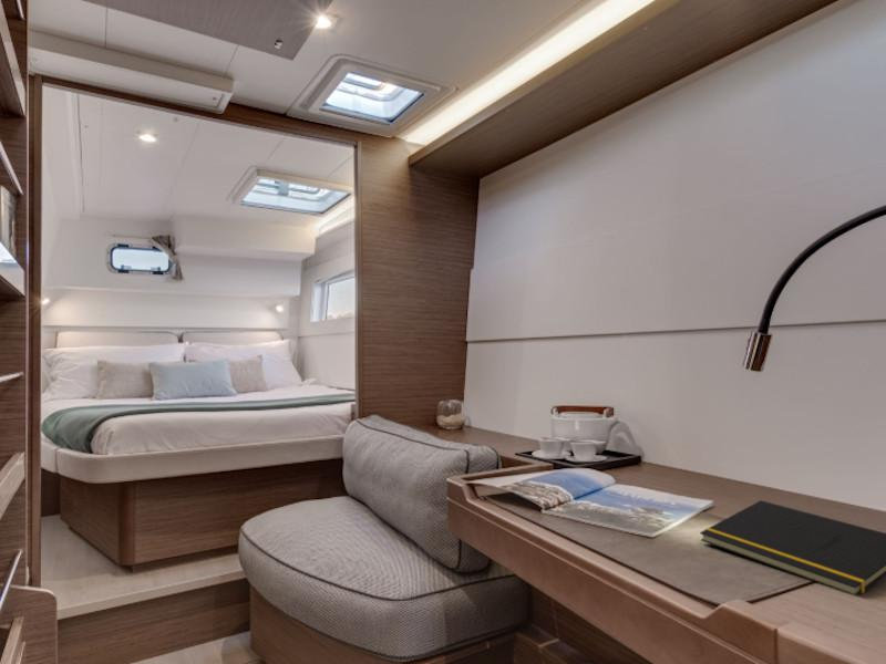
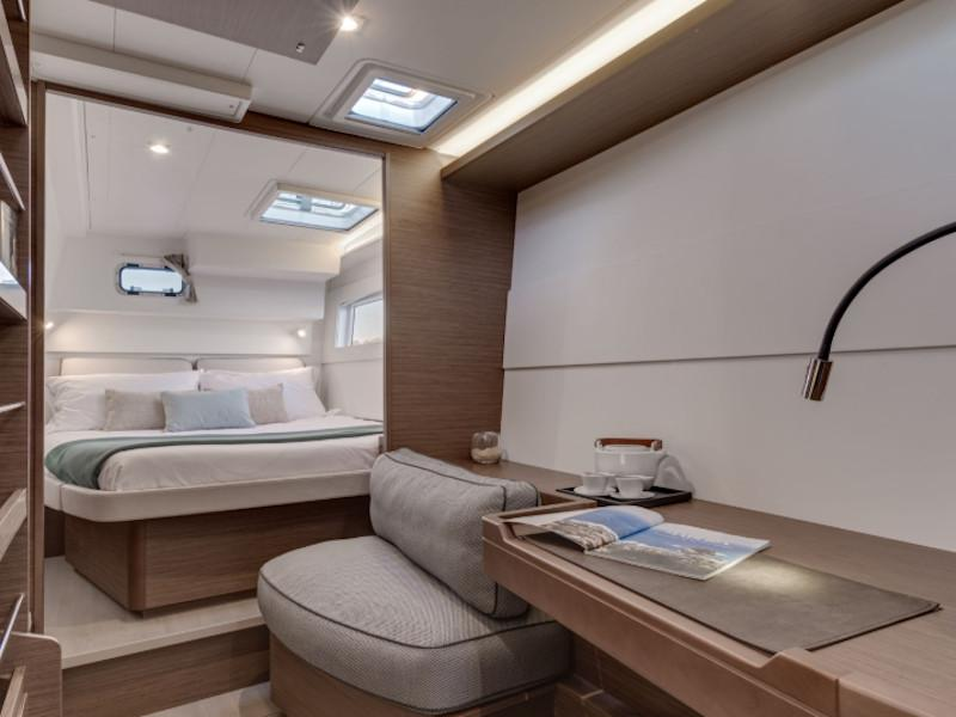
- notepad [699,499,886,596]
